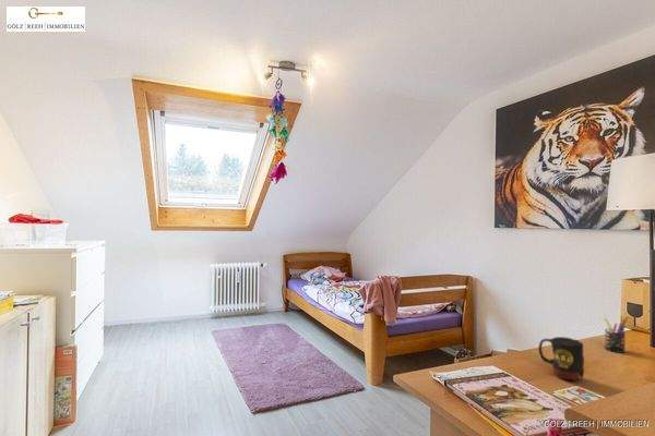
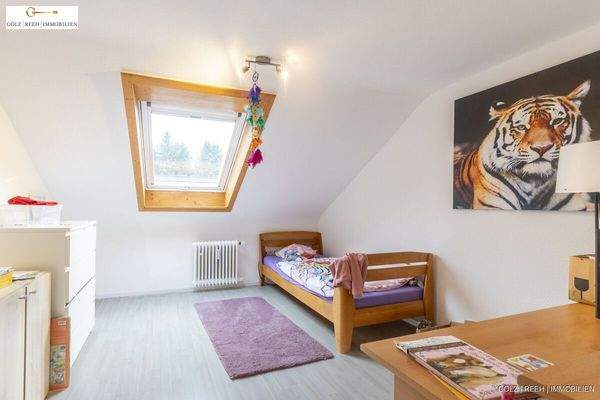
- pen holder [603,317,627,354]
- mug [538,336,585,382]
